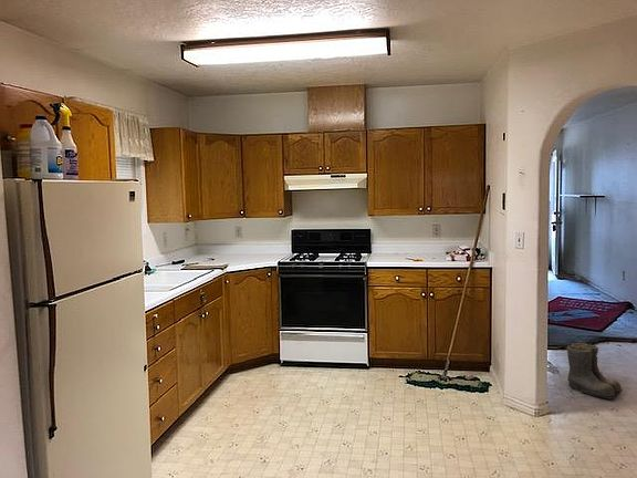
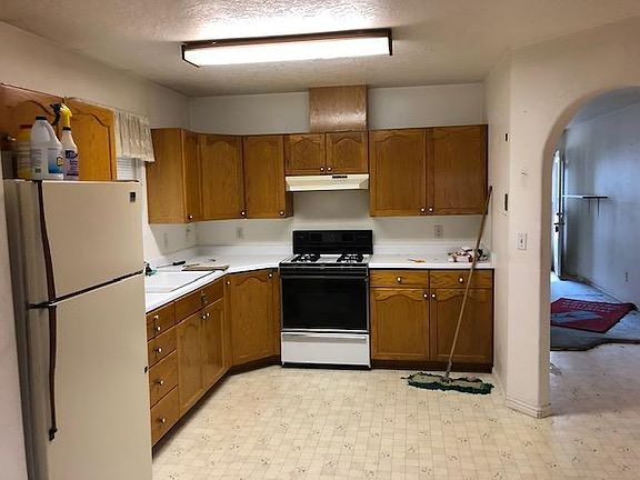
- boots [566,342,624,401]
